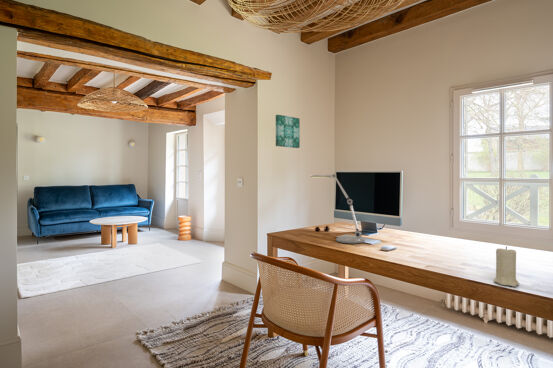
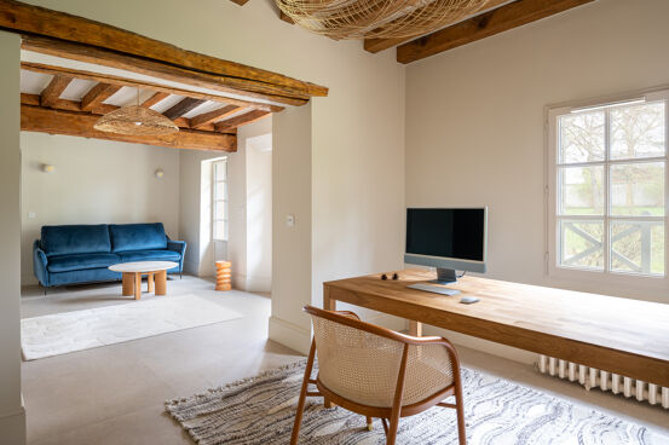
- candle [493,246,520,288]
- desk lamp [310,173,366,244]
- wall art [275,114,301,149]
